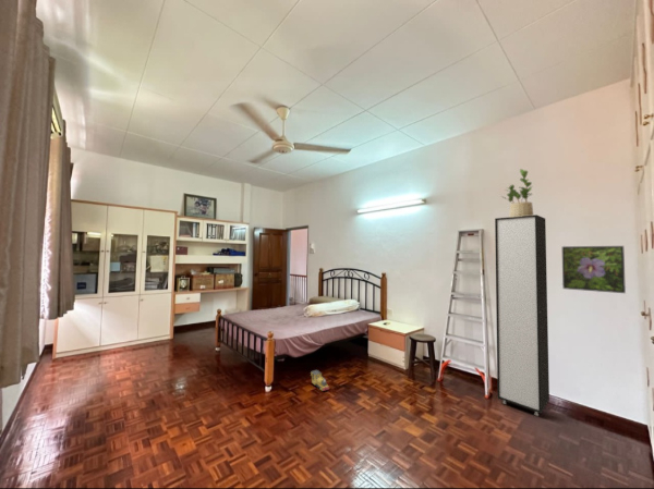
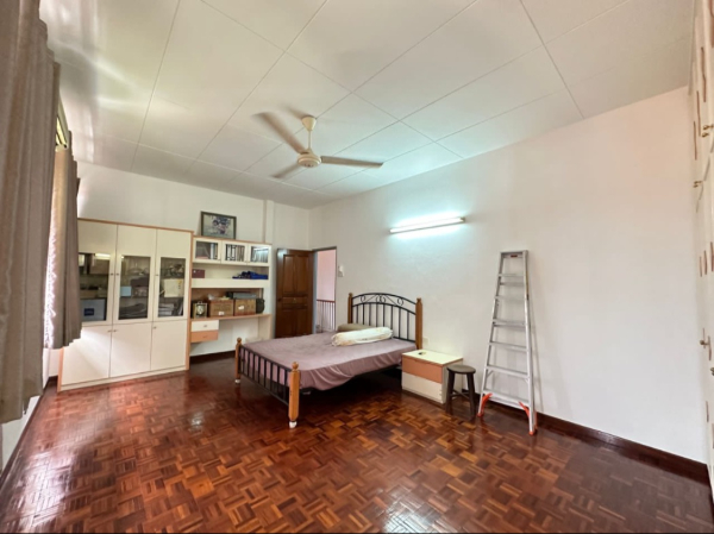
- potted plant [500,168,534,218]
- cabinet [494,213,550,417]
- toy train [310,369,330,392]
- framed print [561,245,627,294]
